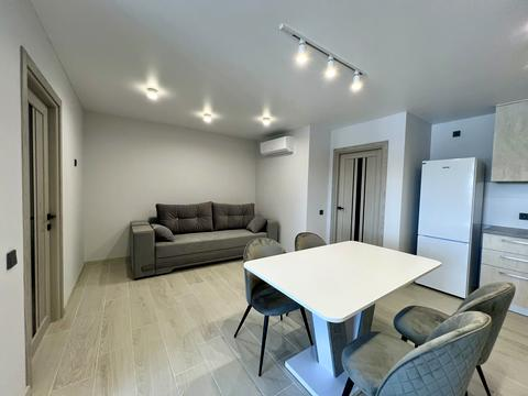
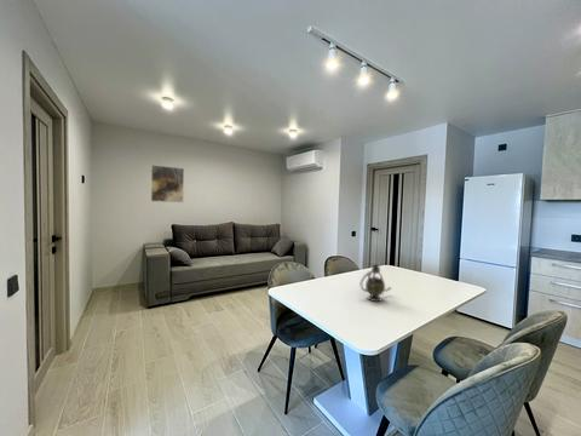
+ teapot [359,263,392,303]
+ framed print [150,164,185,203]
